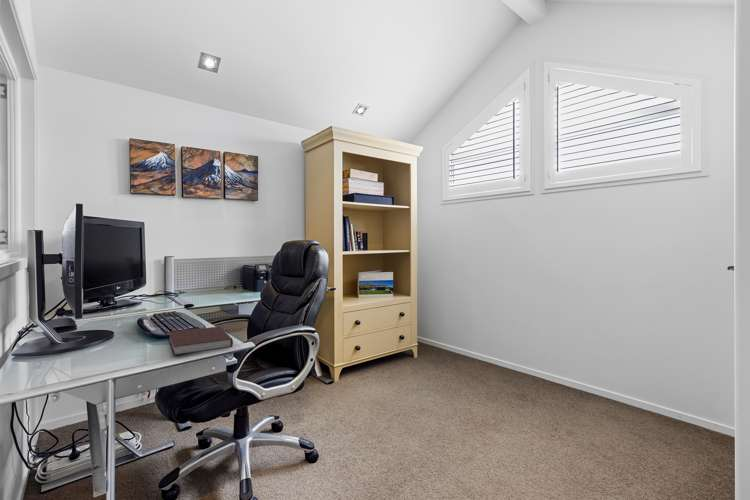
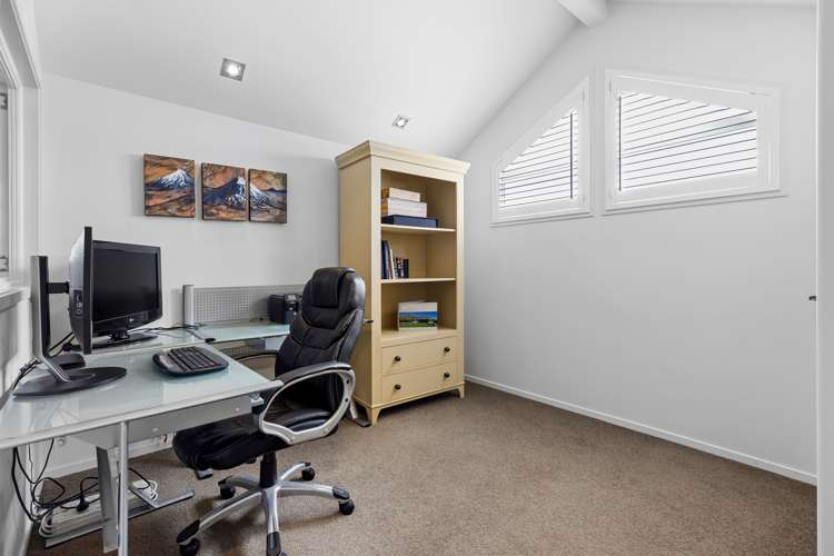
- notebook [168,326,234,356]
